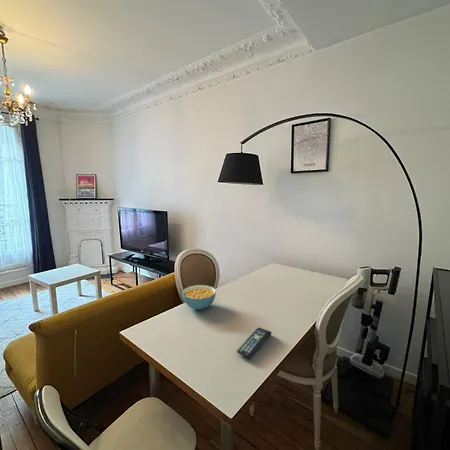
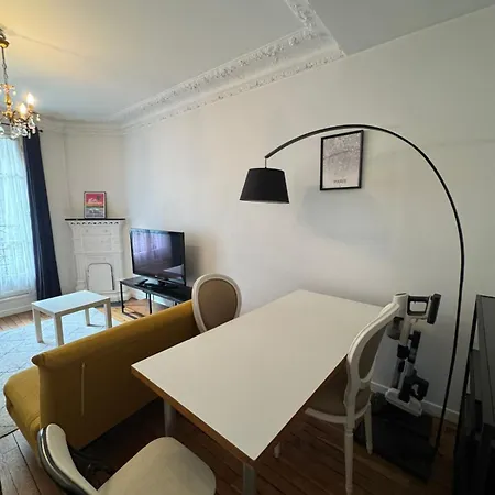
- remote control [236,327,272,359]
- cereal bowl [181,284,217,311]
